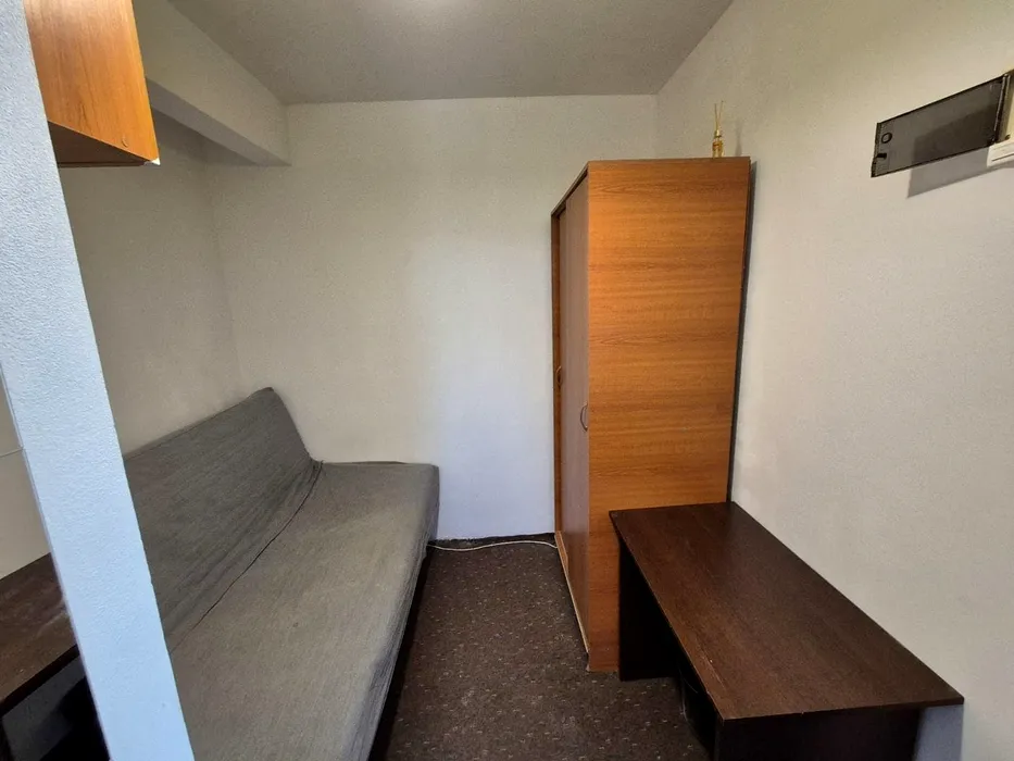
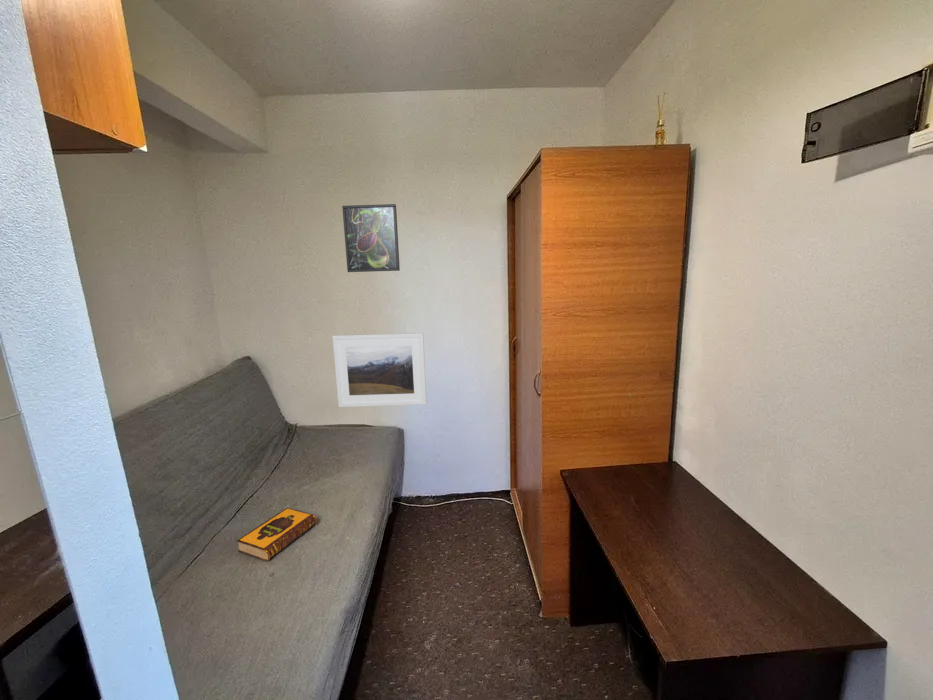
+ hardback book [236,507,318,562]
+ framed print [341,203,401,273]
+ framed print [331,332,428,408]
